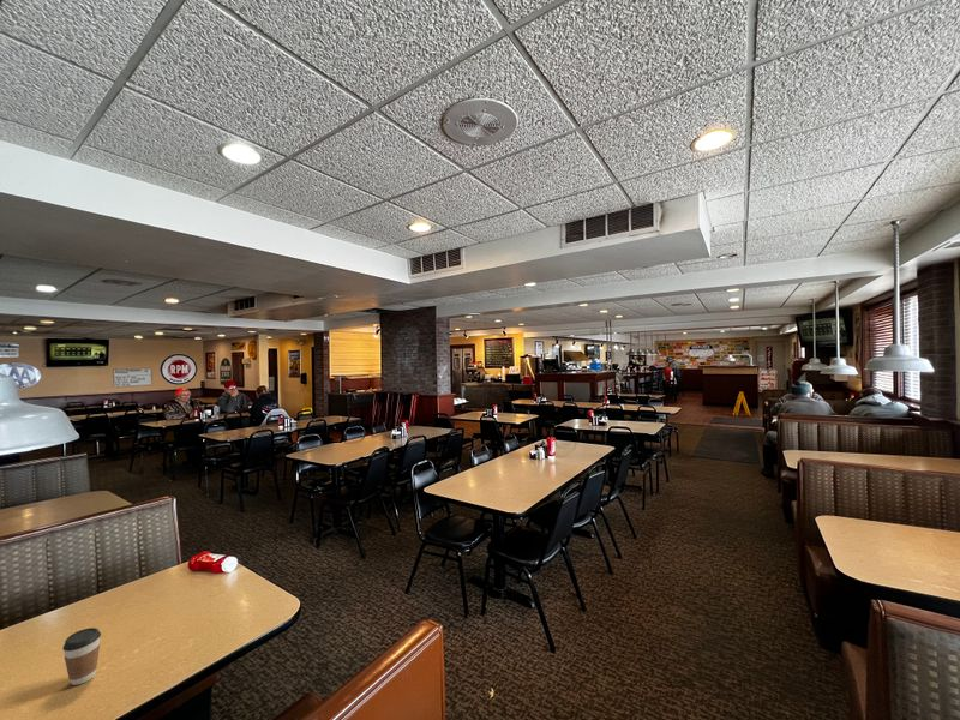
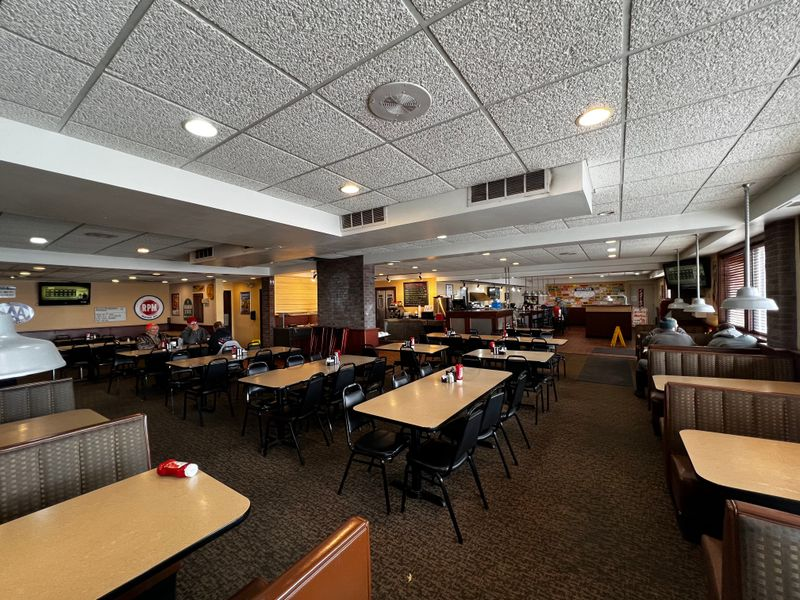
- coffee cup [61,626,102,686]
